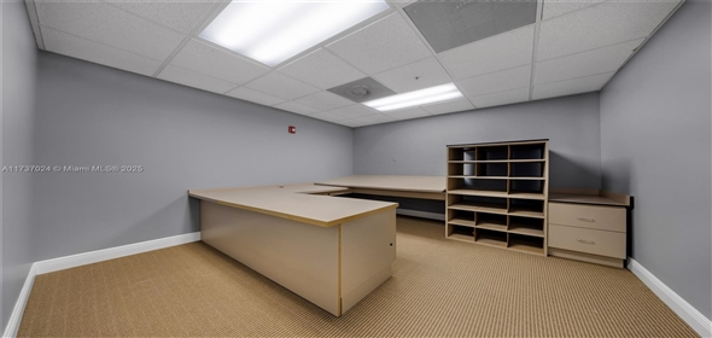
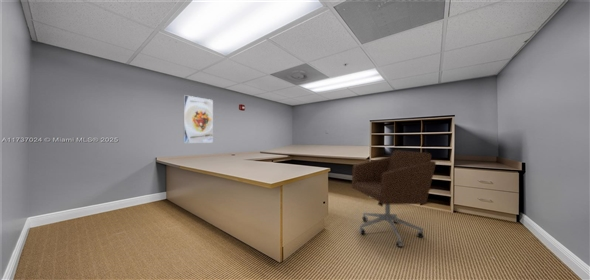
+ office chair [351,149,437,248]
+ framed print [182,94,214,144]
